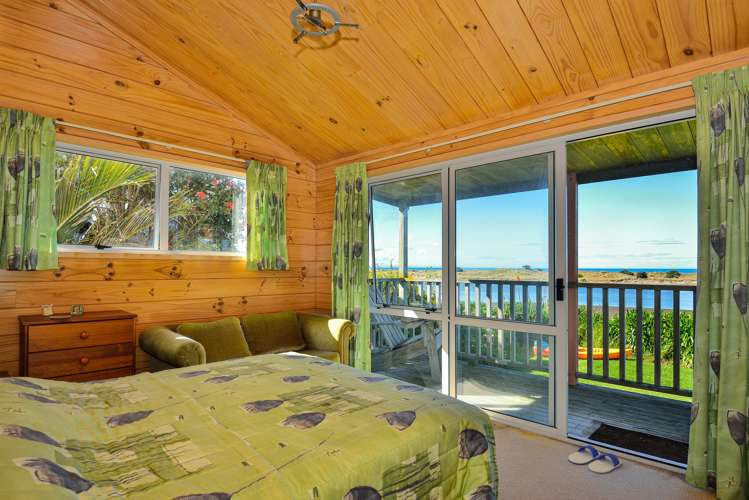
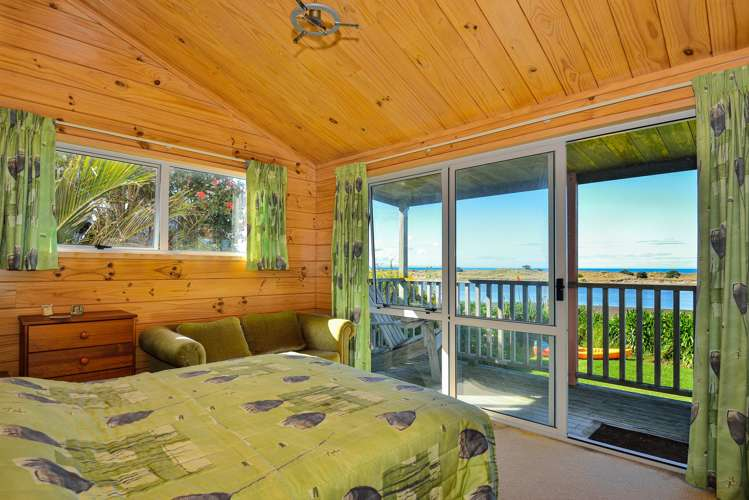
- flip-flop [567,444,622,475]
